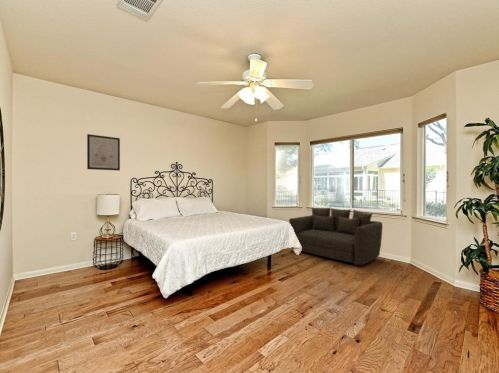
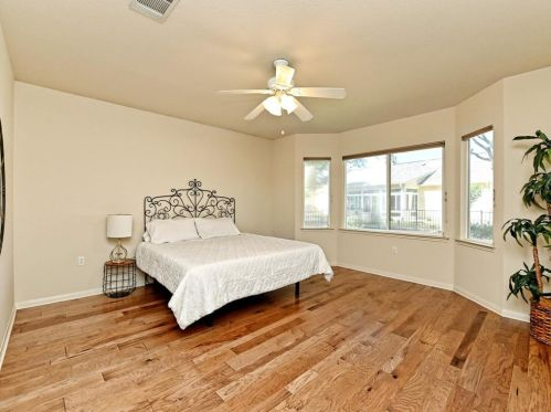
- loveseat [288,206,384,266]
- wall art [86,133,121,171]
